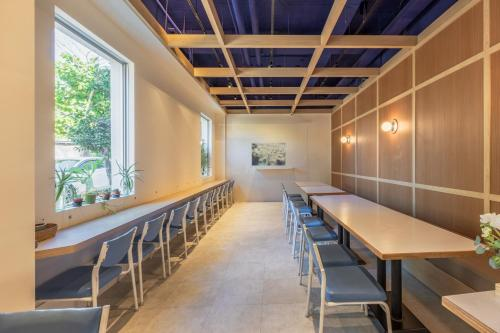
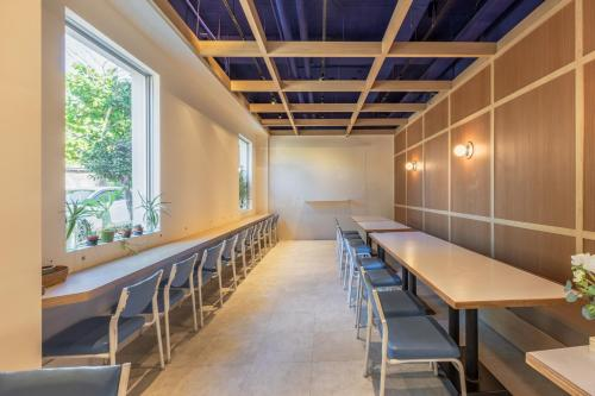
- wall art [251,142,286,167]
